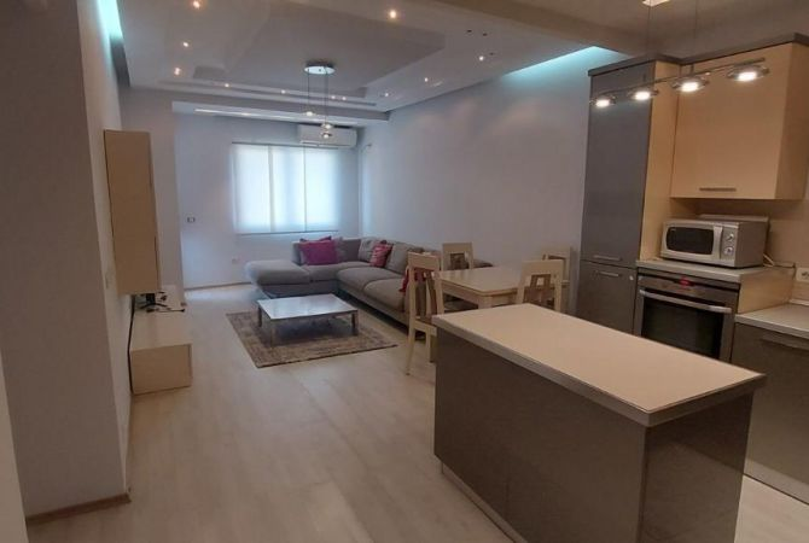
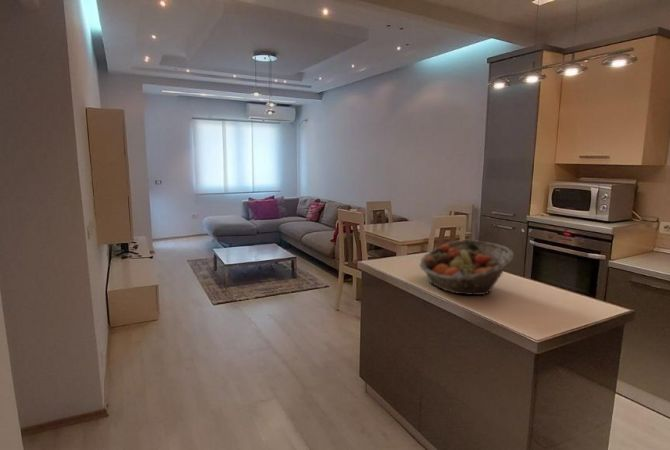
+ fruit basket [418,239,515,296]
